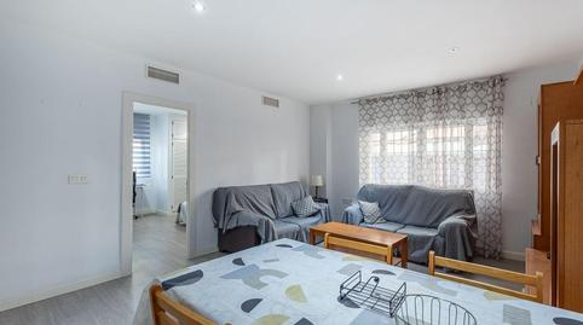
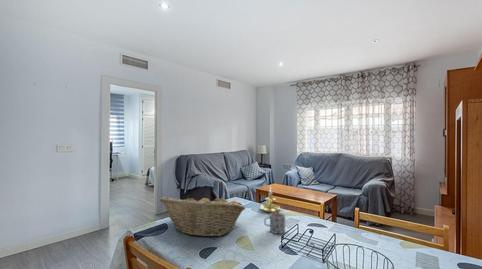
+ fruit basket [159,193,246,238]
+ mug [263,212,286,235]
+ candle holder [259,185,281,214]
